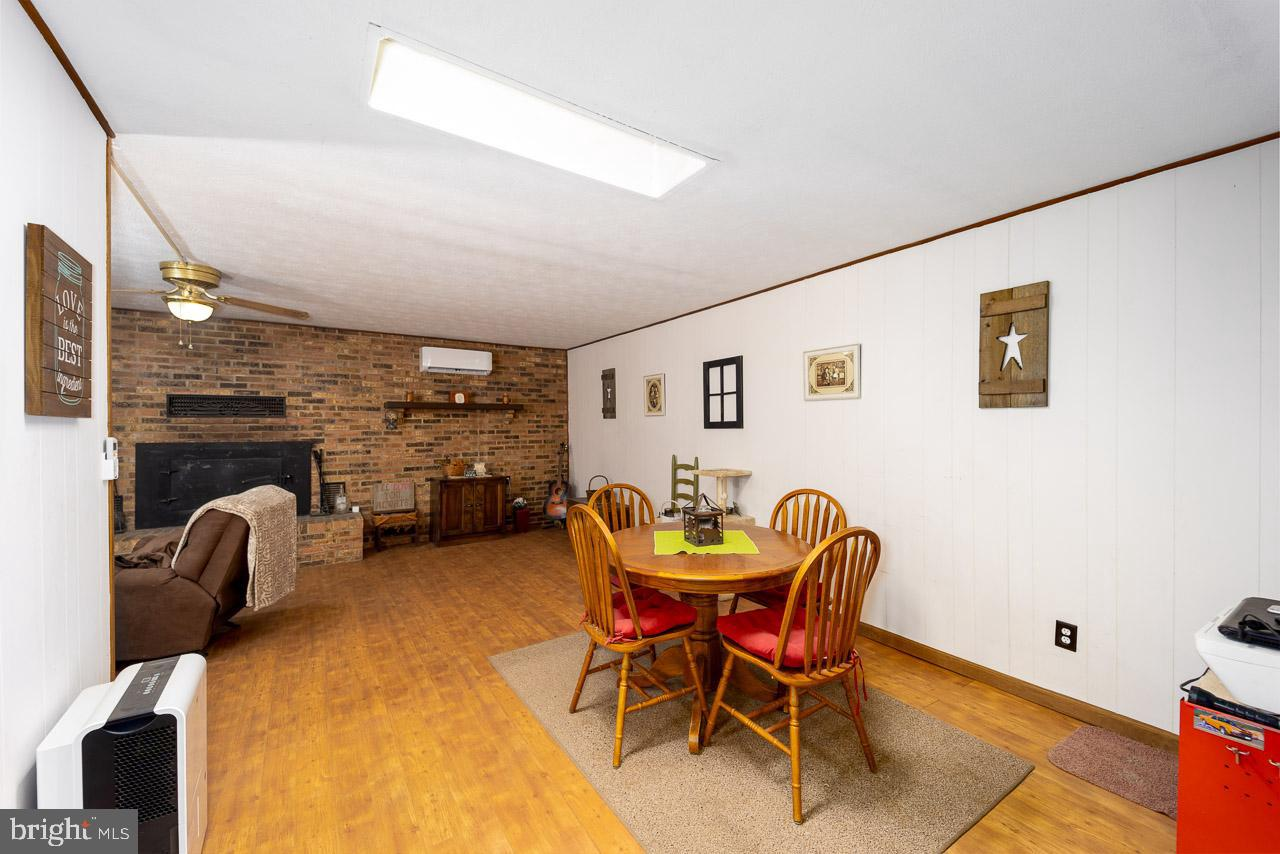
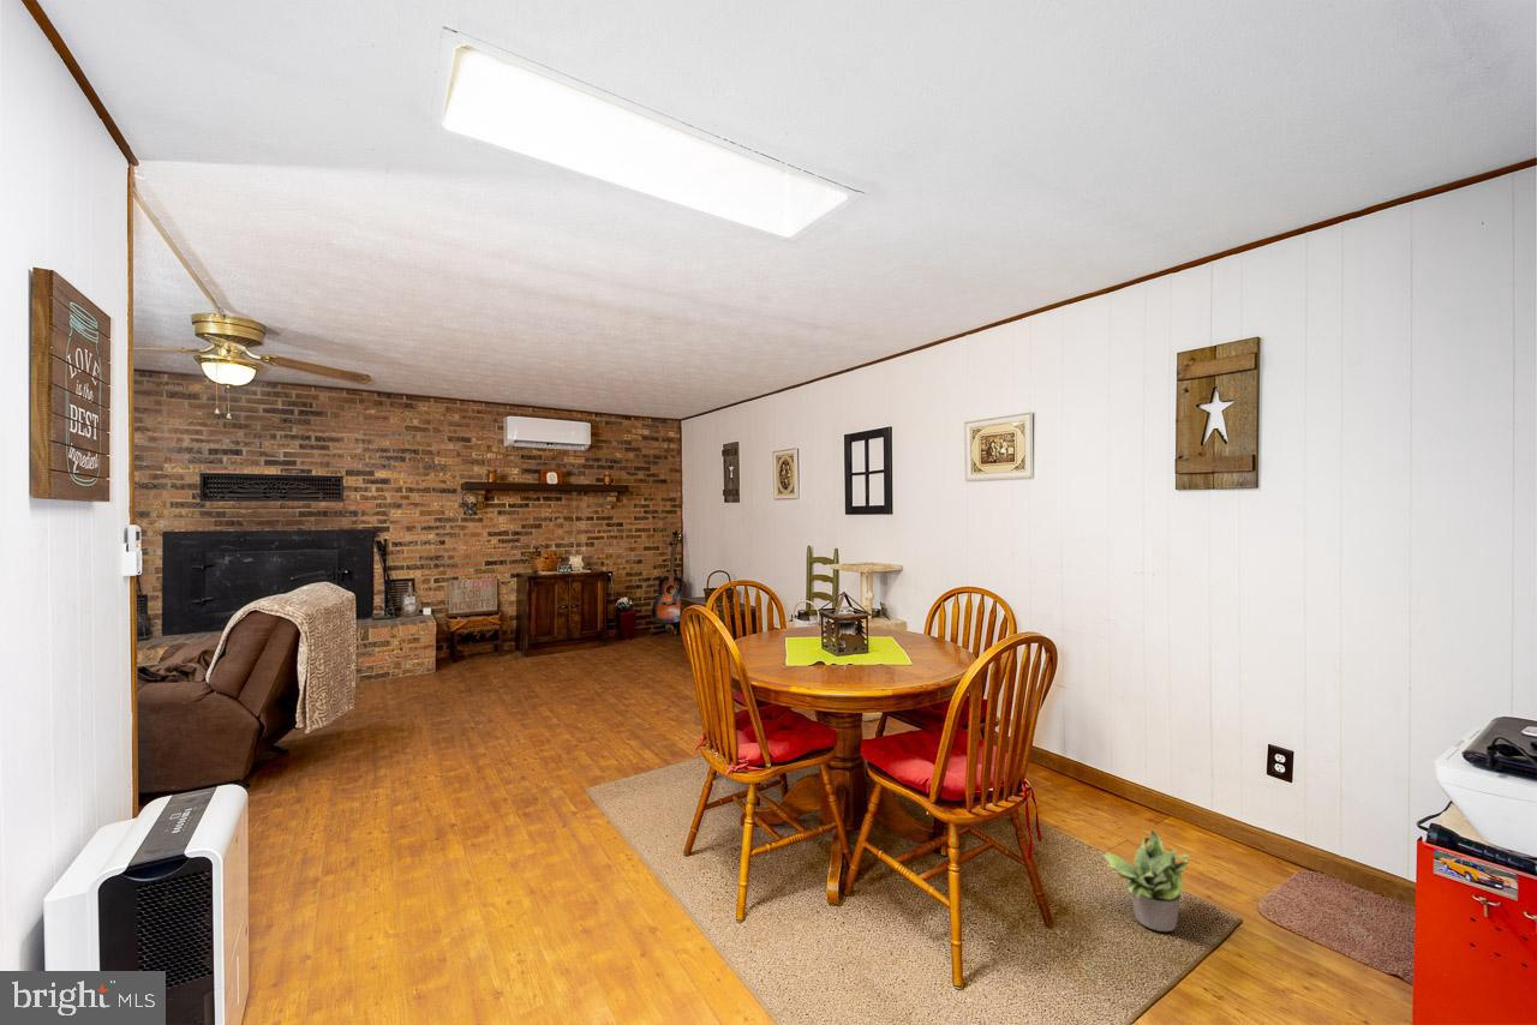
+ potted plant [1101,828,1195,933]
